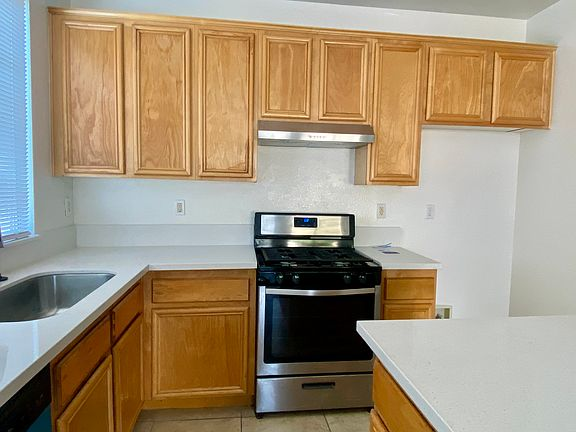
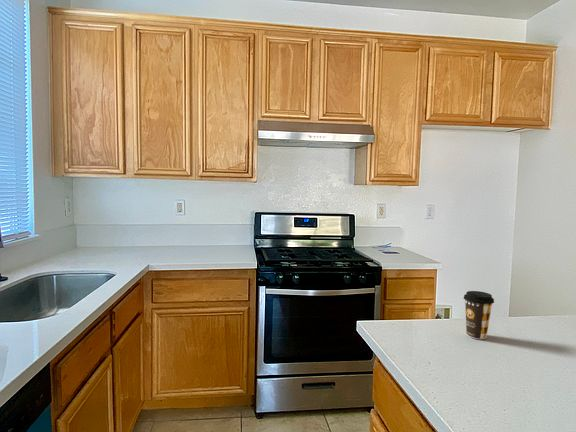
+ coffee cup [463,290,495,340]
